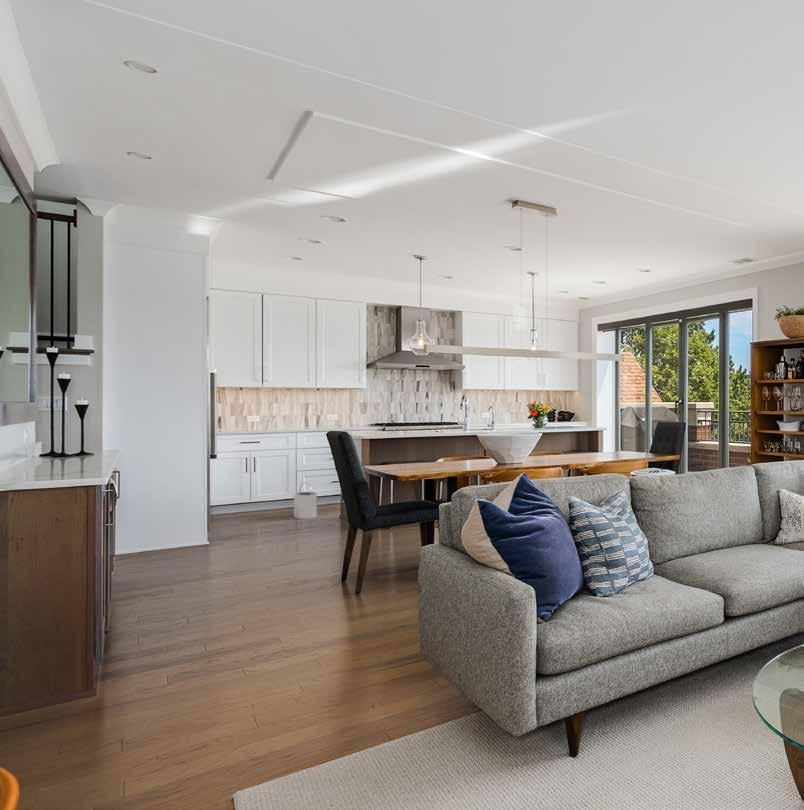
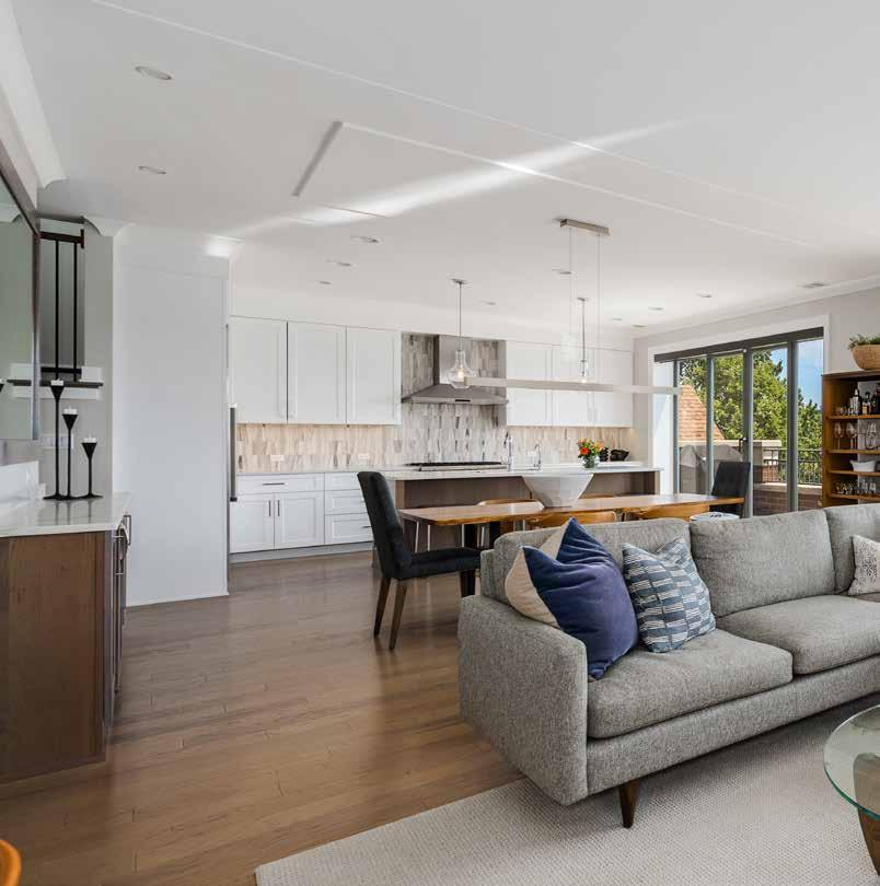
- bucket [293,481,318,520]
